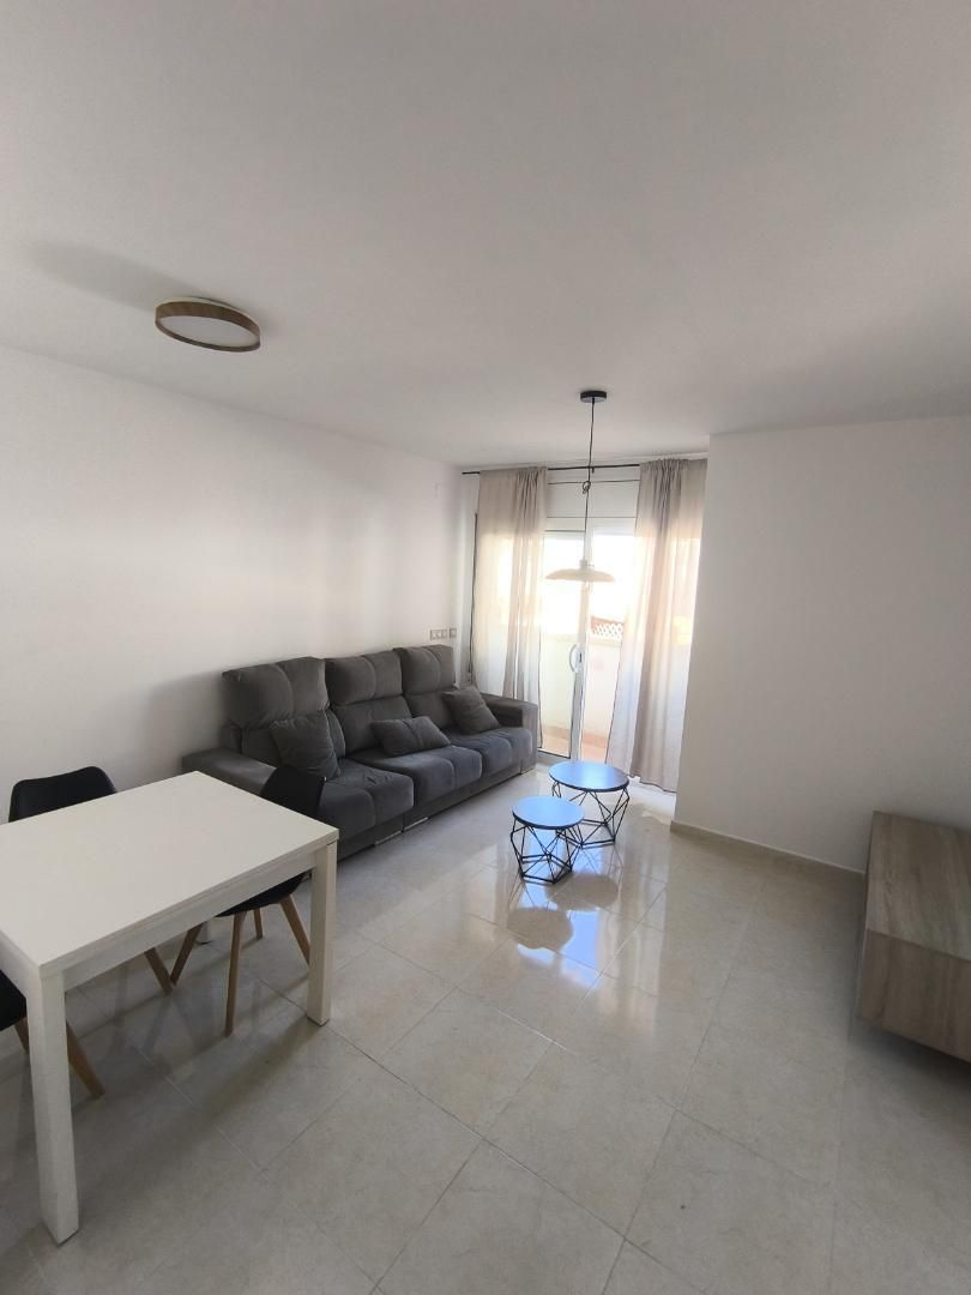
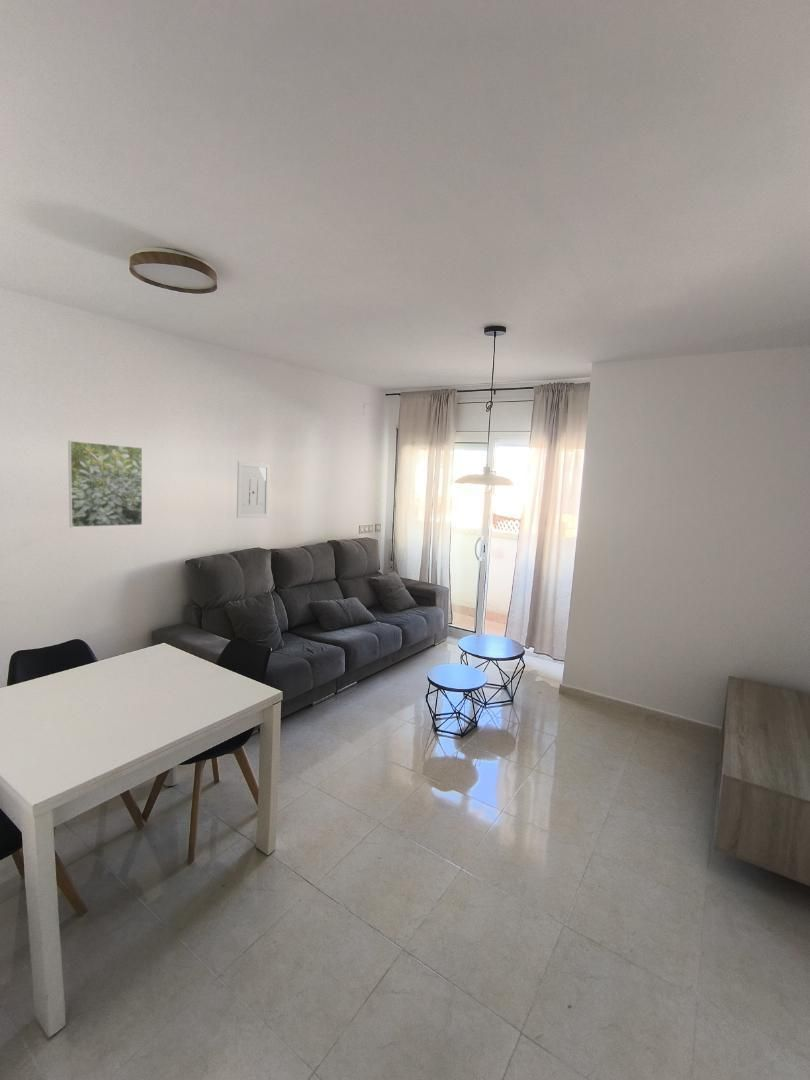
+ wall art [236,461,271,519]
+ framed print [67,440,143,528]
